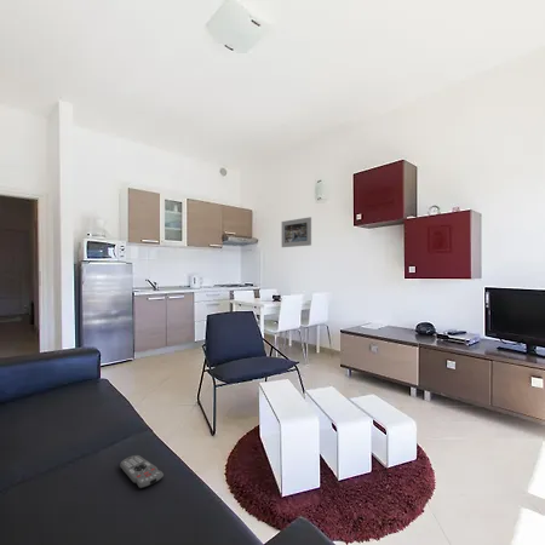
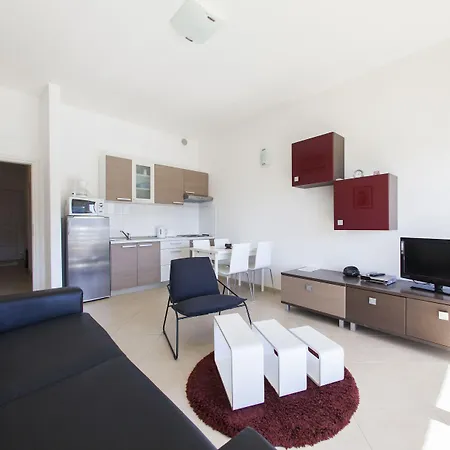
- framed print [281,216,312,248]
- remote control [119,454,165,489]
